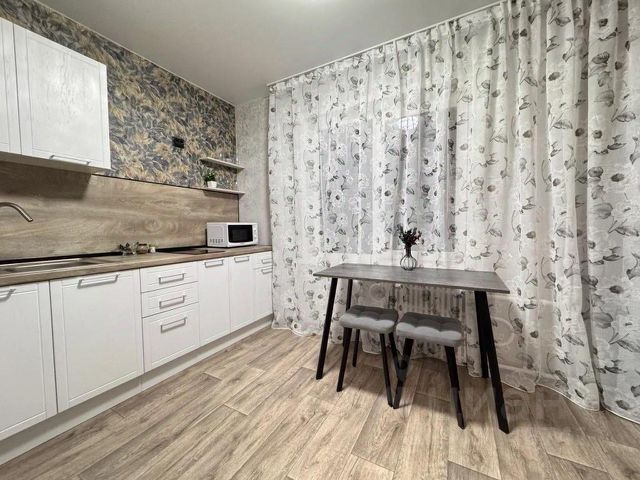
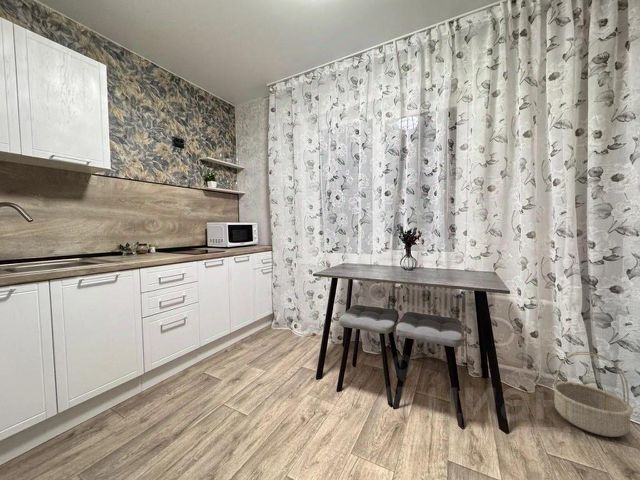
+ basket [551,351,634,438]
